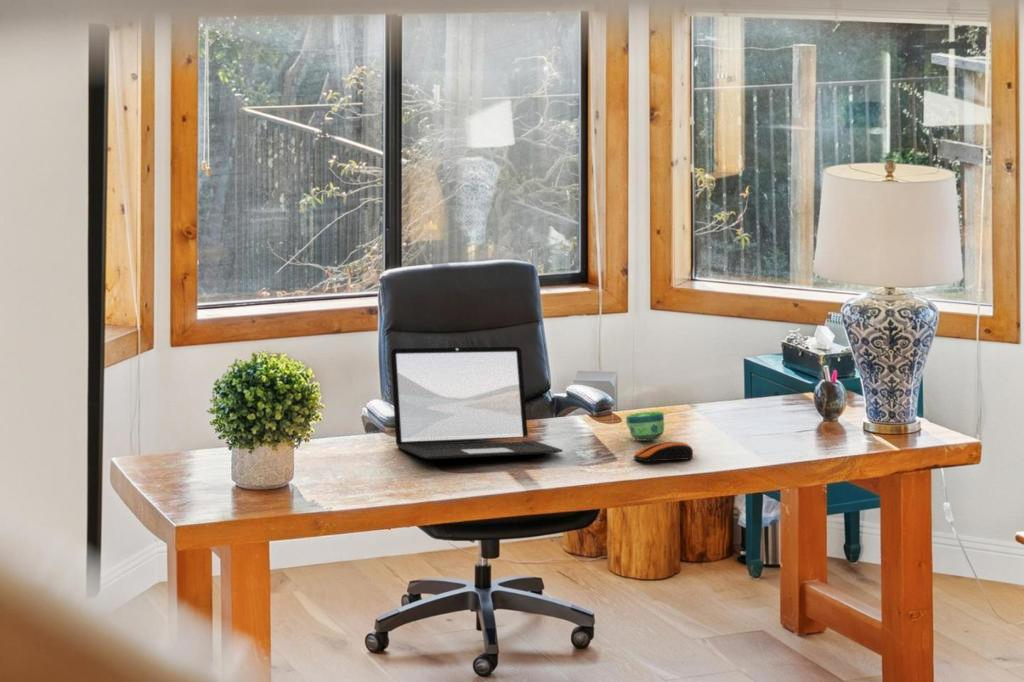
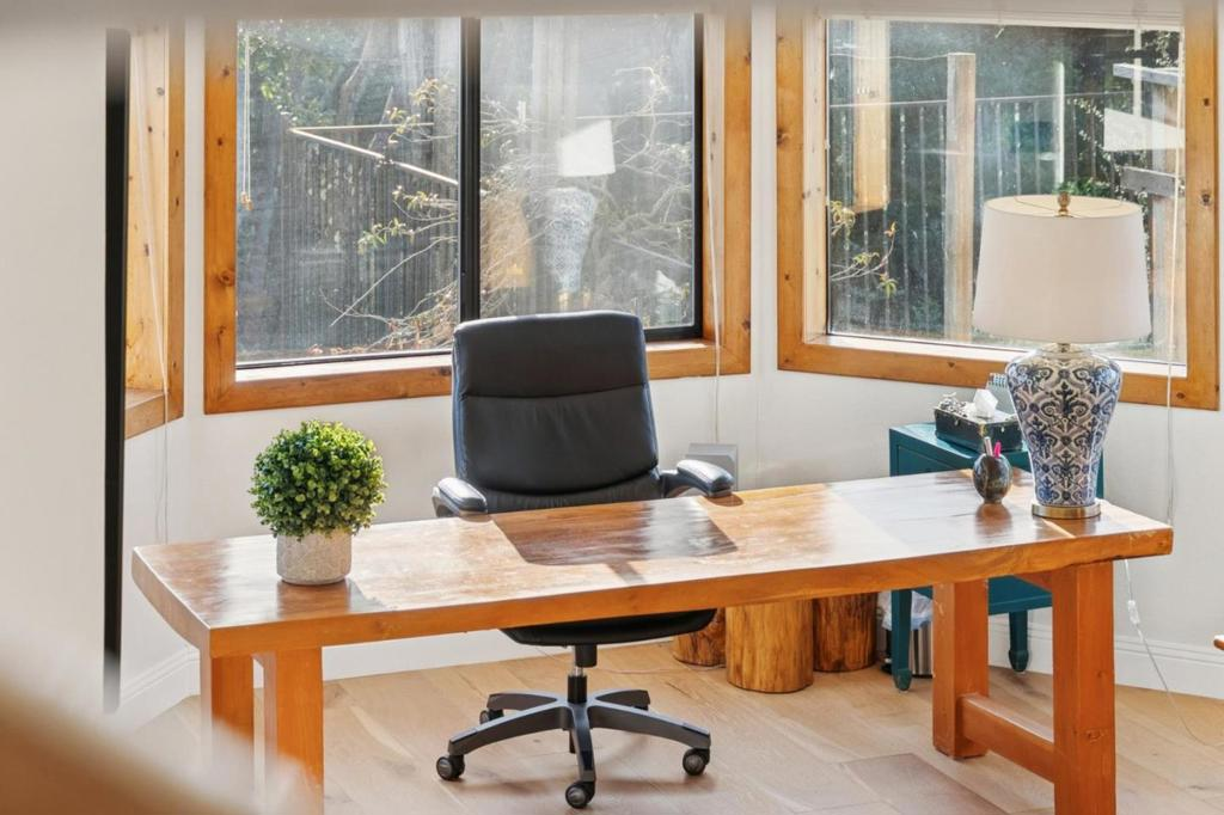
- computer mouse [633,441,694,463]
- laptop [390,346,564,460]
- cup [625,411,665,442]
